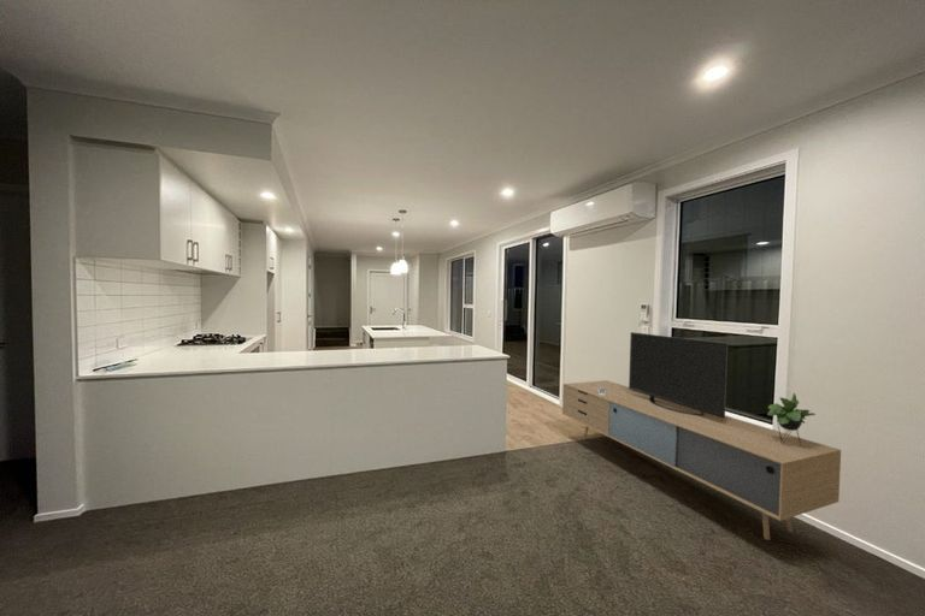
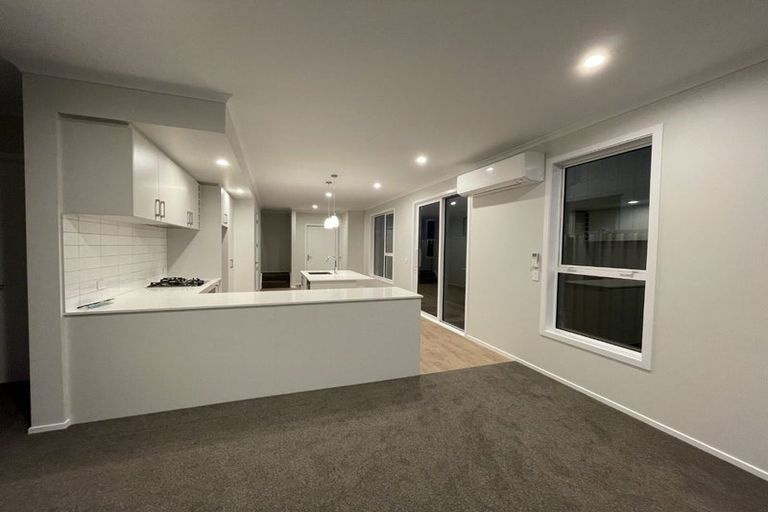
- media console [561,331,842,541]
